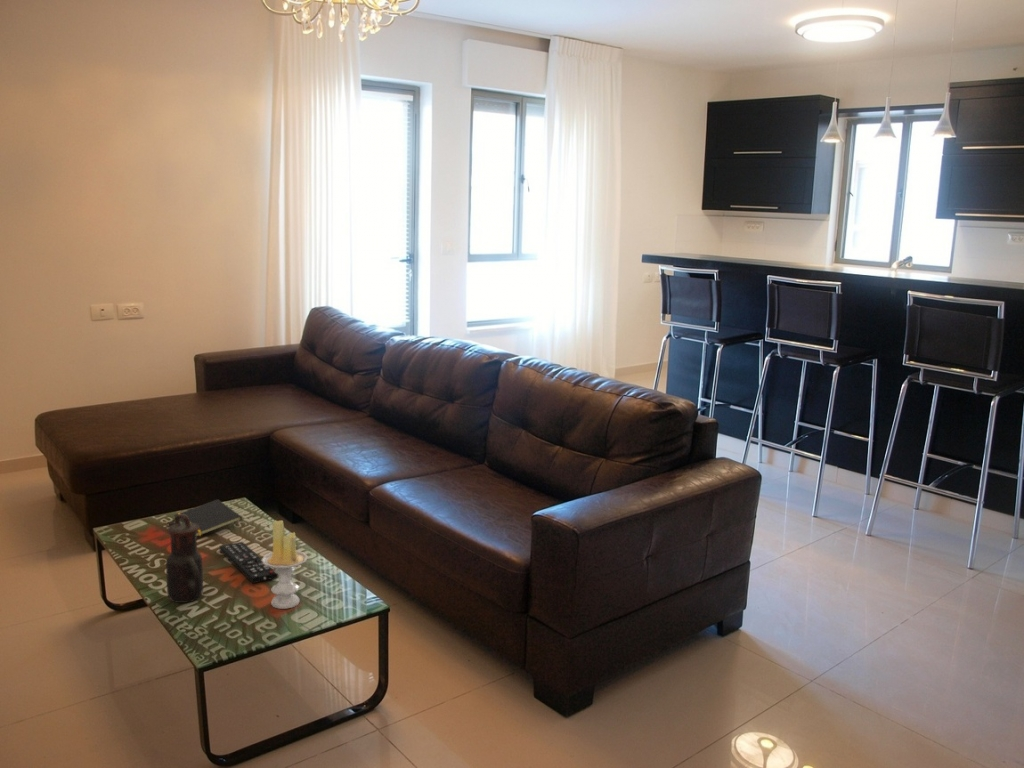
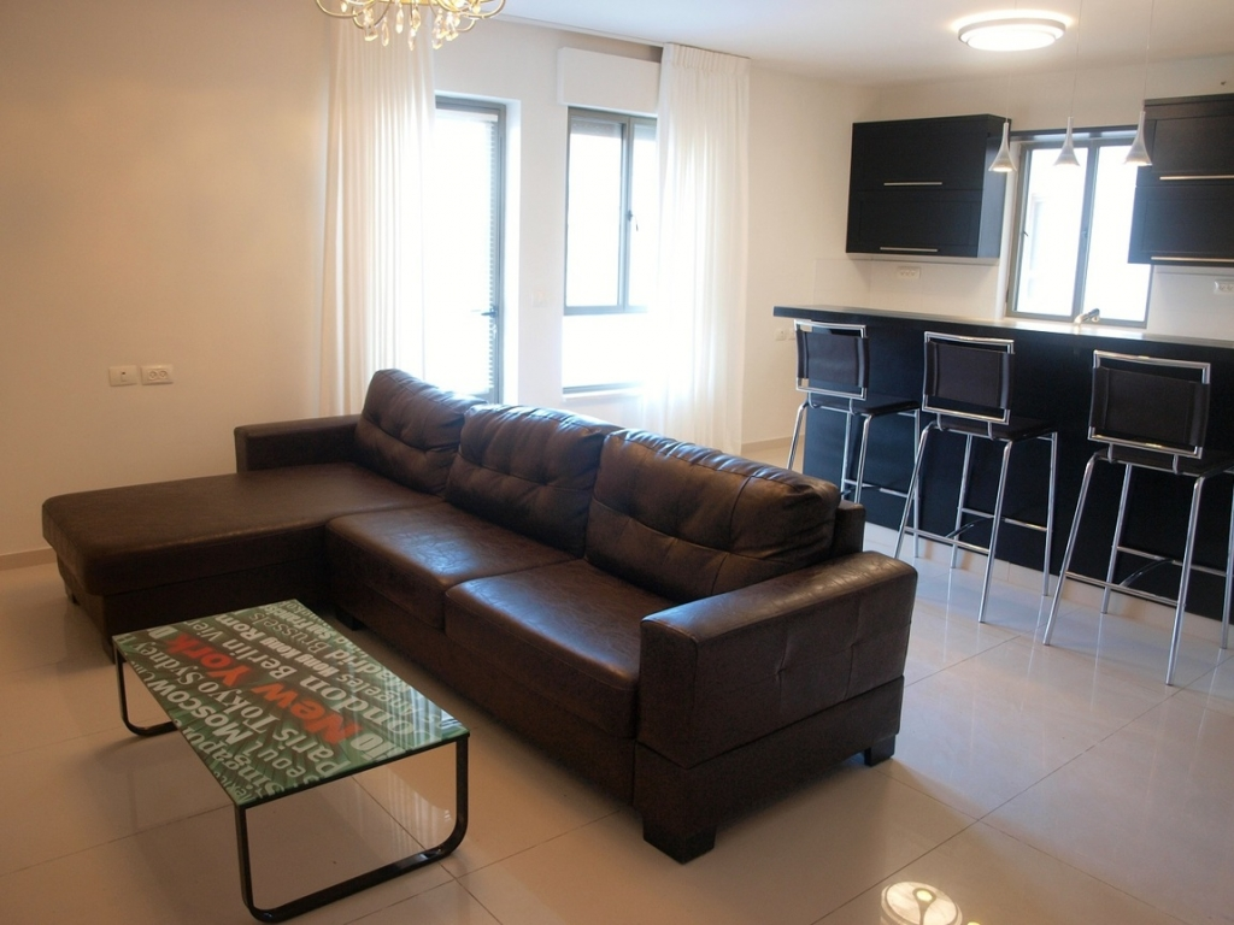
- notepad [173,498,243,538]
- remote control [219,541,278,584]
- teapot [165,514,204,604]
- candle [261,519,309,610]
